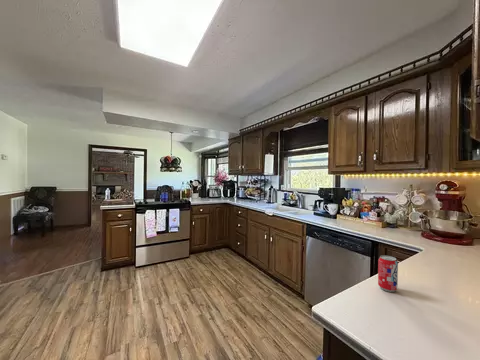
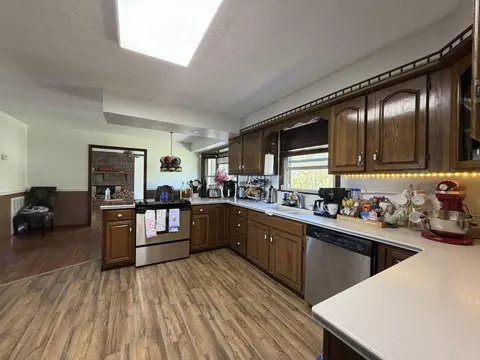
- beverage can [377,254,399,293]
